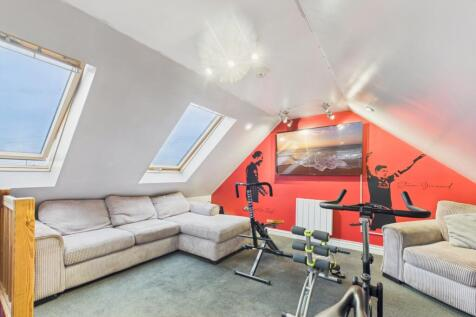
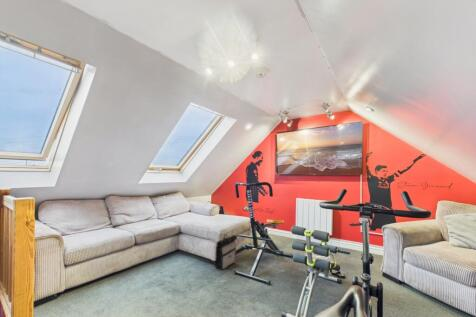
+ backpack [214,233,238,271]
